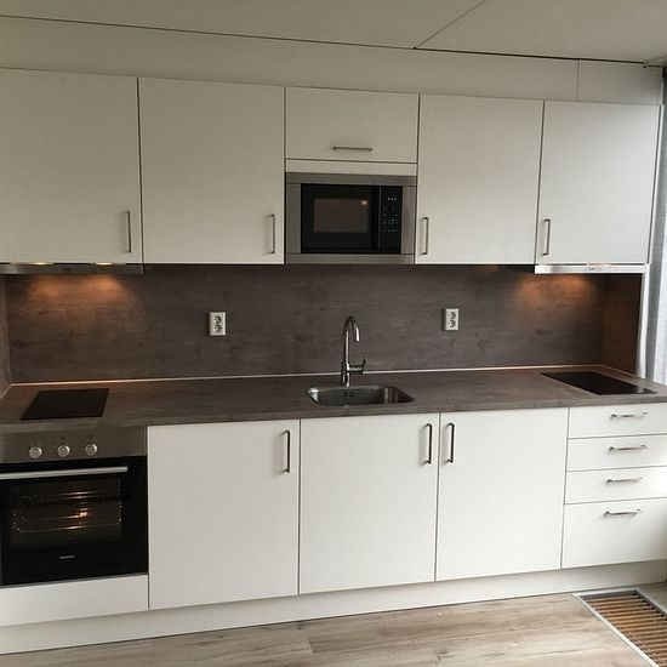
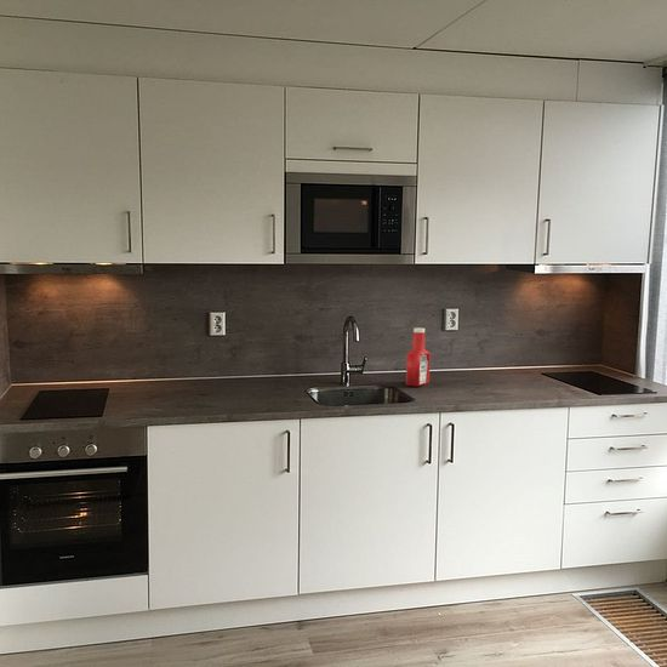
+ soap bottle [405,326,432,387]
